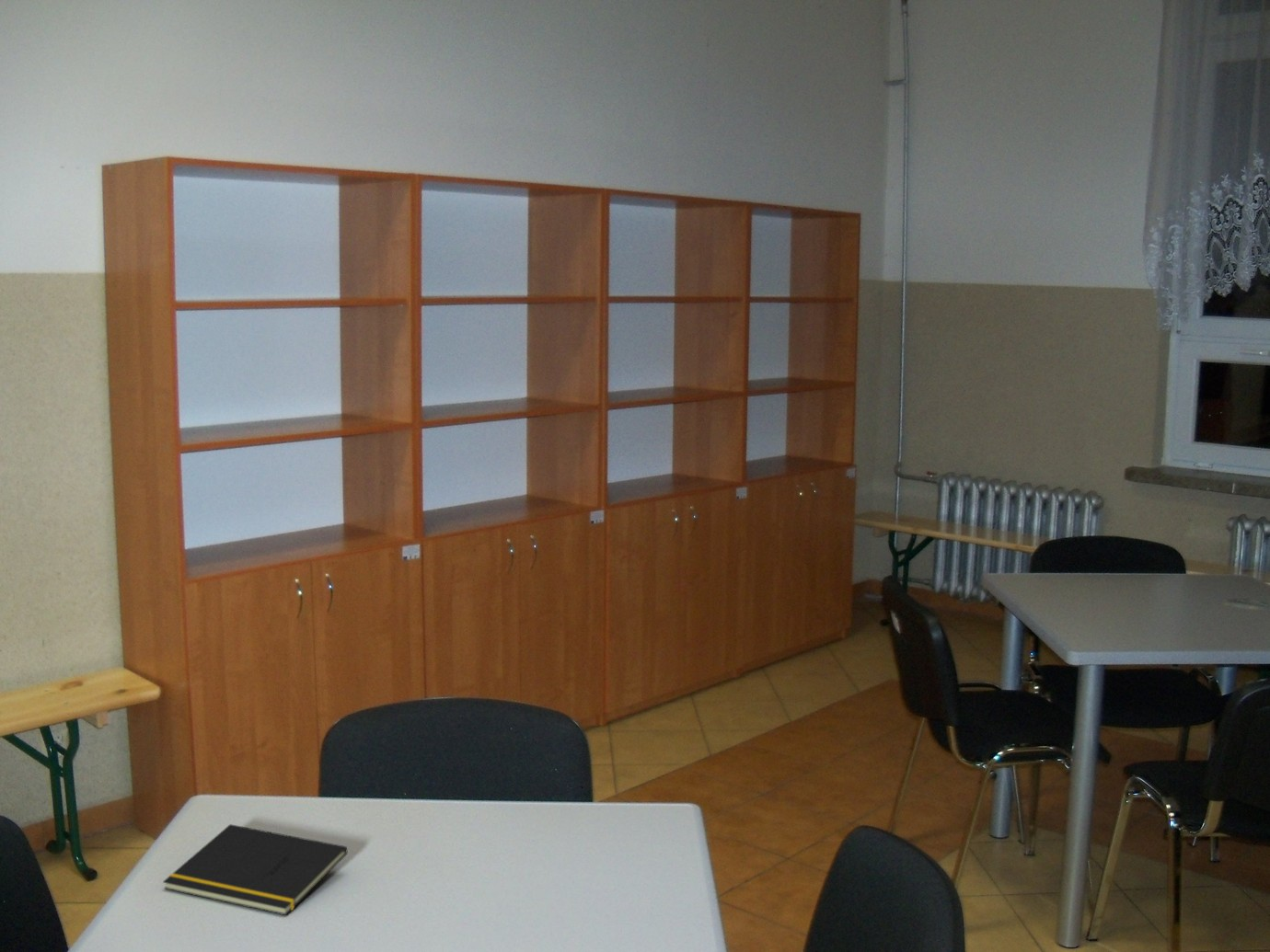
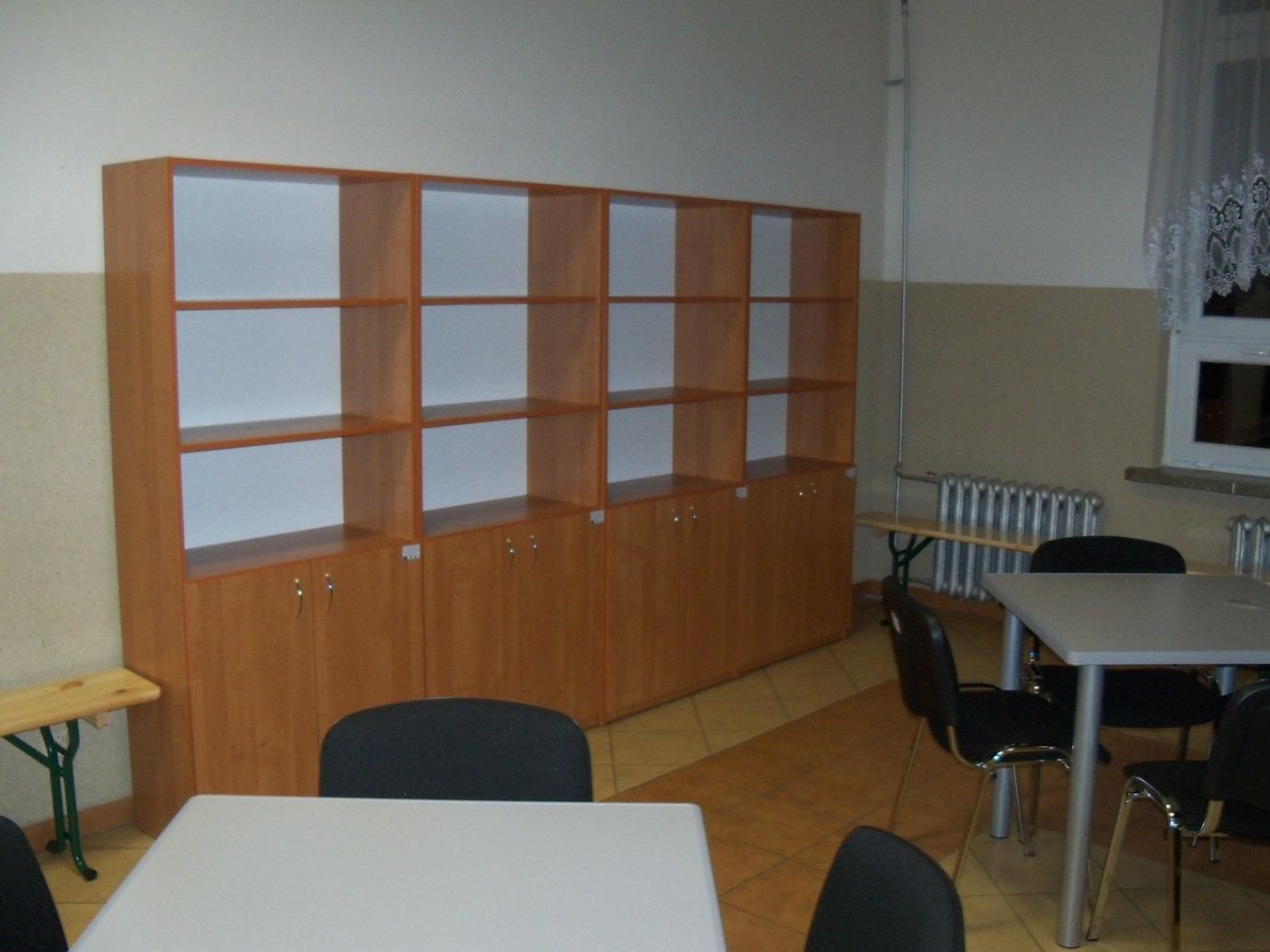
- notepad [162,823,349,916]
